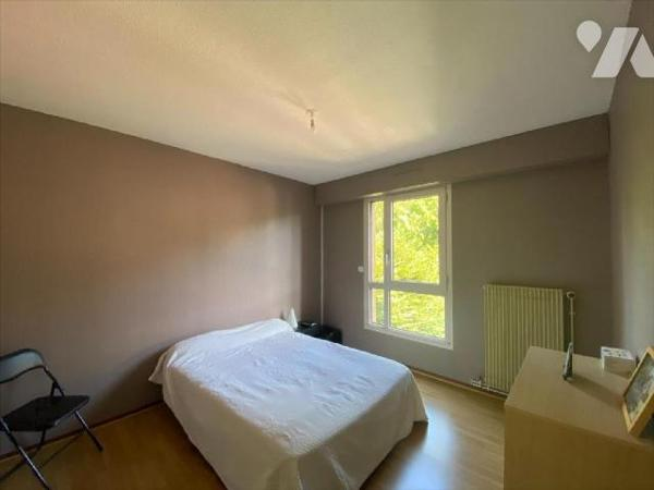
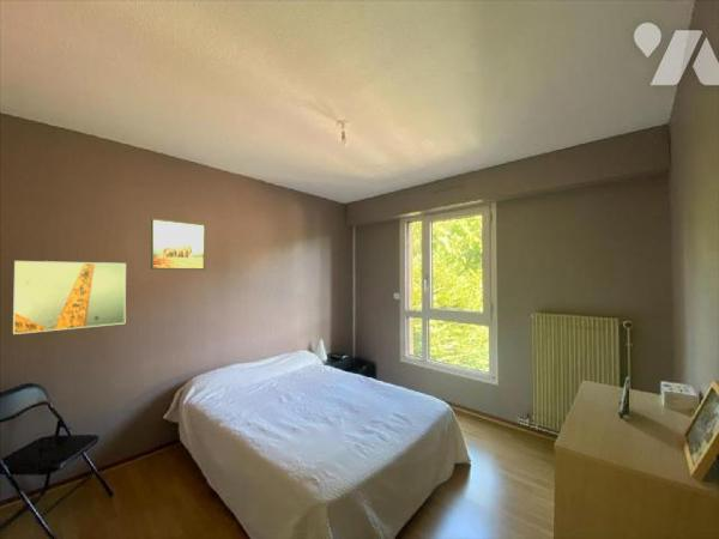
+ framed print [150,217,206,271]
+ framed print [12,260,127,335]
